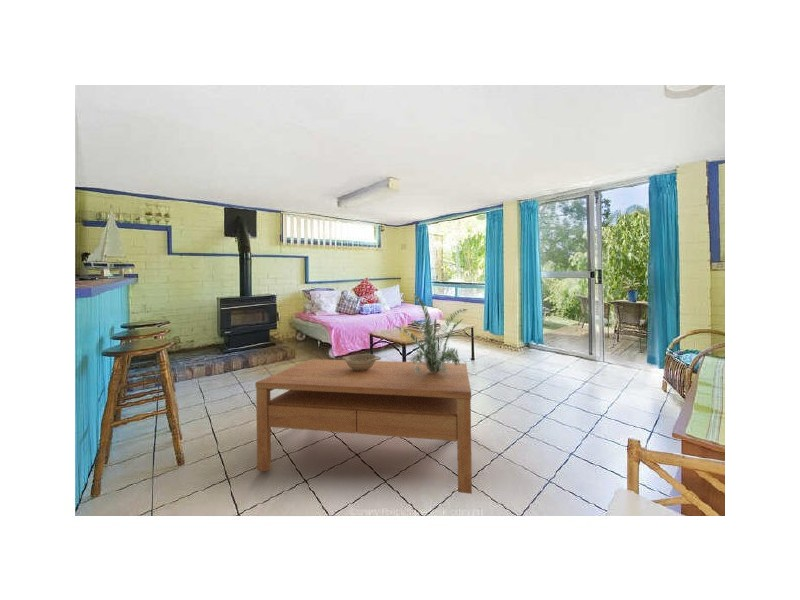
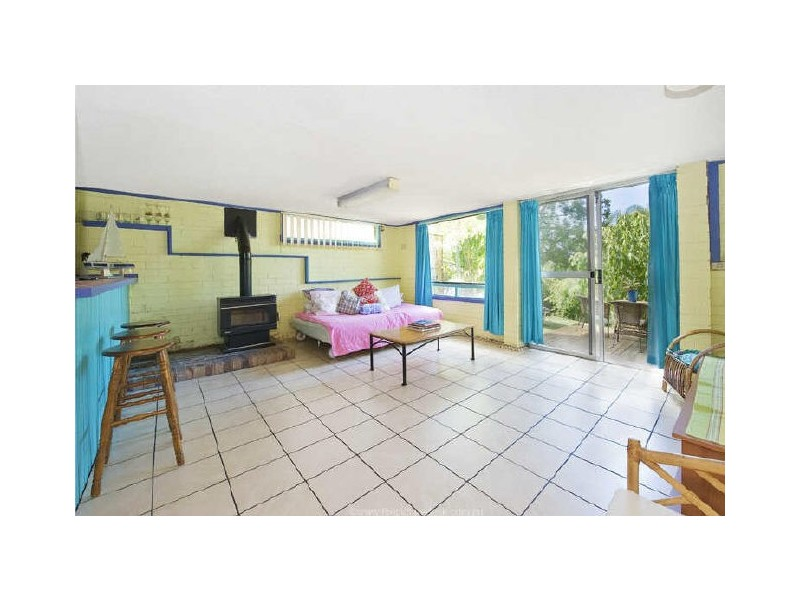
- coffee table [254,358,473,495]
- decorative bowl [341,353,382,371]
- fern [393,293,469,375]
